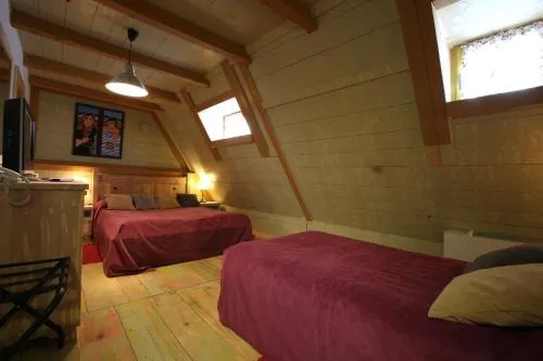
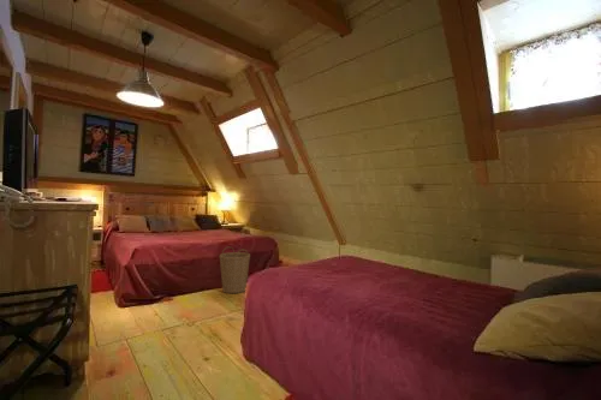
+ basket [219,246,251,294]
